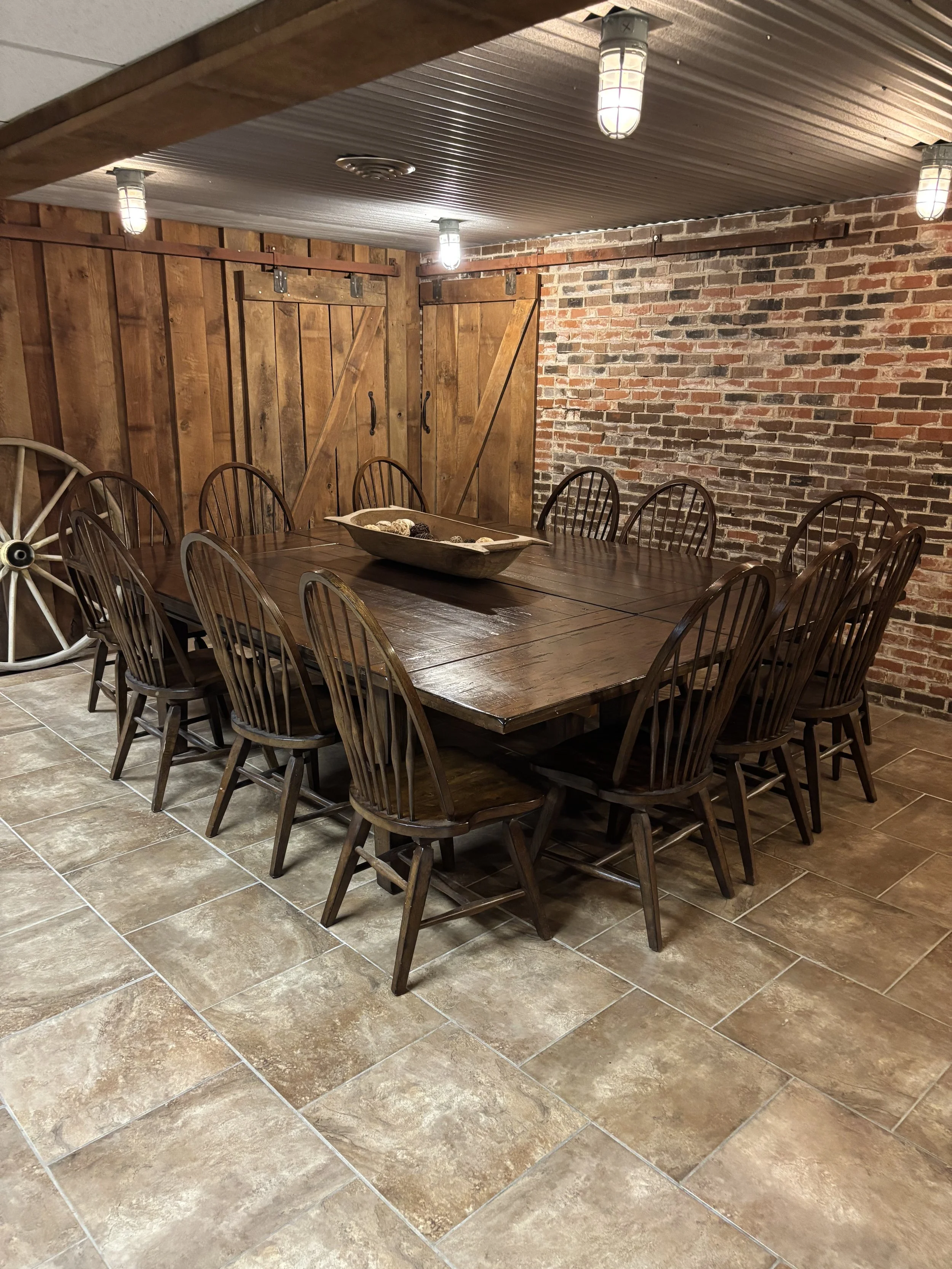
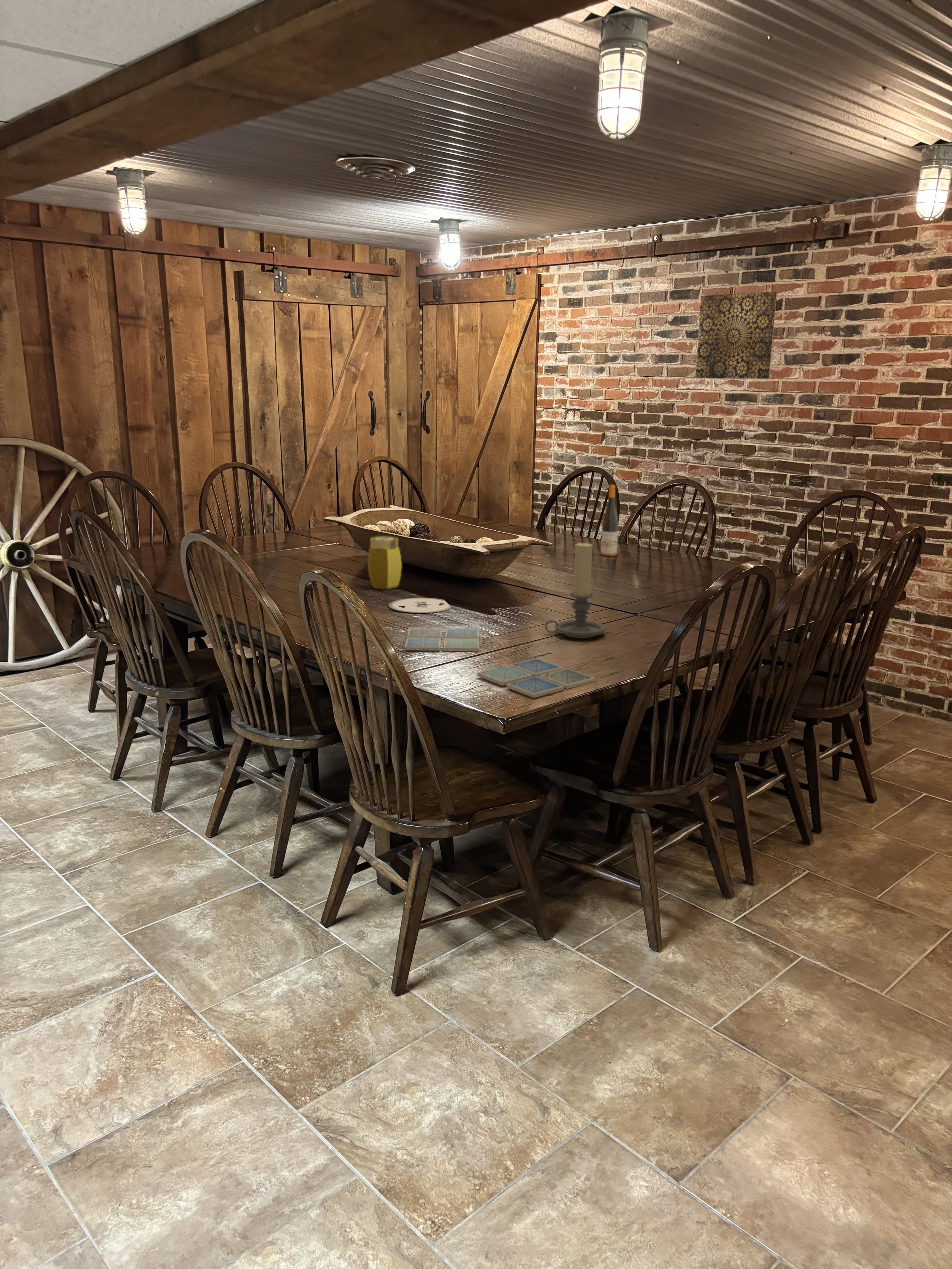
+ wall art [695,291,778,379]
+ candle holder [545,542,606,638]
+ jar [367,536,402,590]
+ drink coaster [477,658,596,698]
+ wine bottle [601,484,619,557]
+ plate [388,597,452,613]
+ drink coaster [404,627,480,652]
